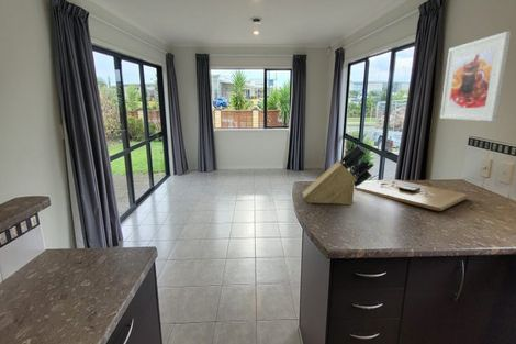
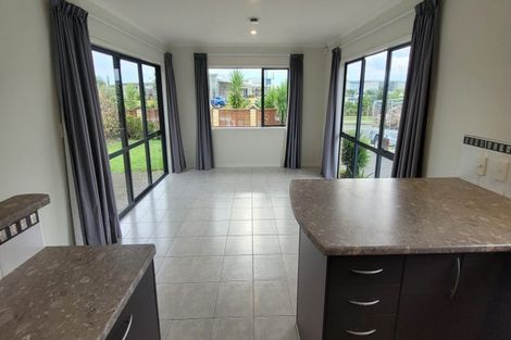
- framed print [439,30,512,122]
- cutting board [354,177,471,212]
- knife block [302,144,374,206]
